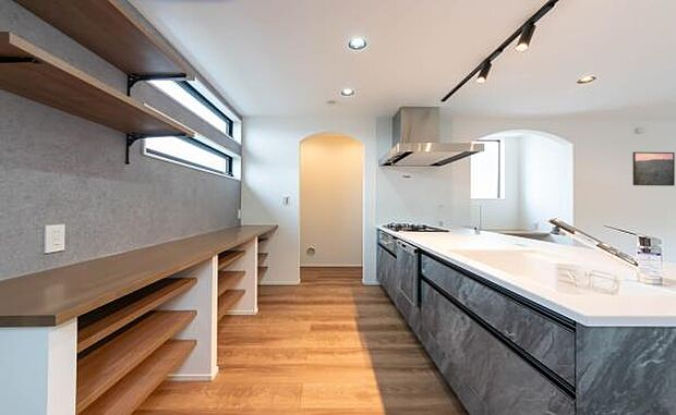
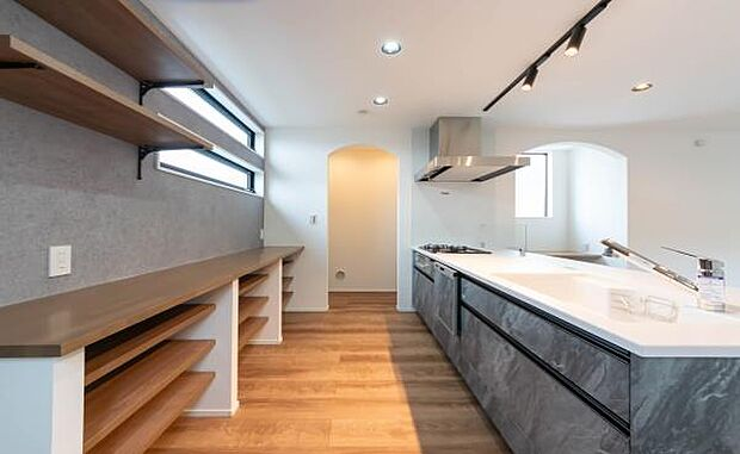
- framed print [631,151,676,187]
